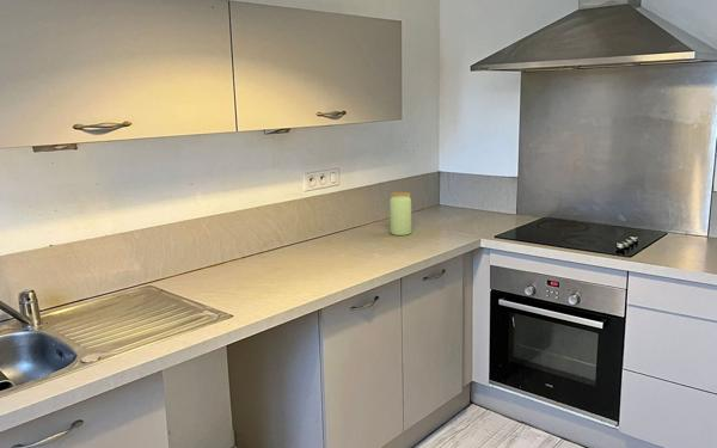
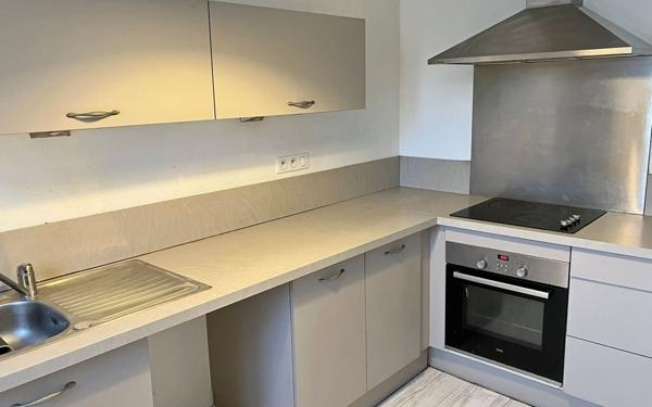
- jar [388,191,412,237]
